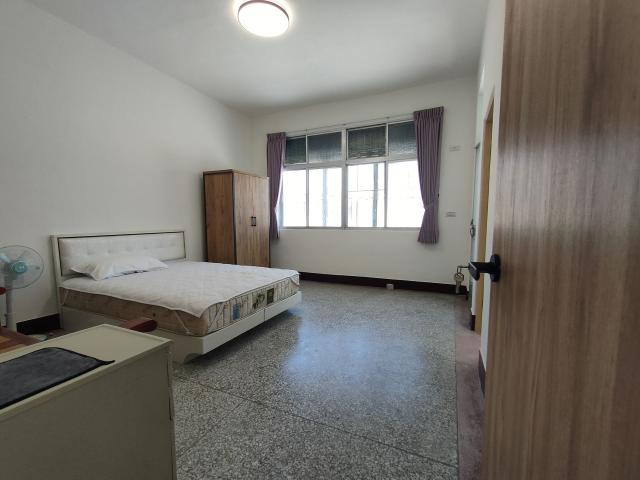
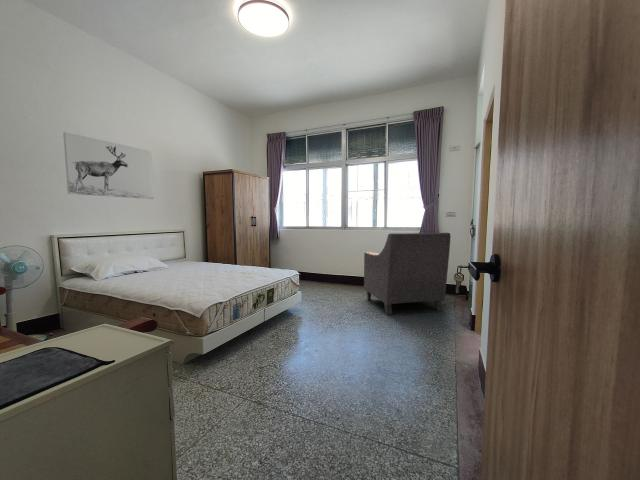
+ chair [363,232,451,316]
+ wall art [62,131,155,200]
